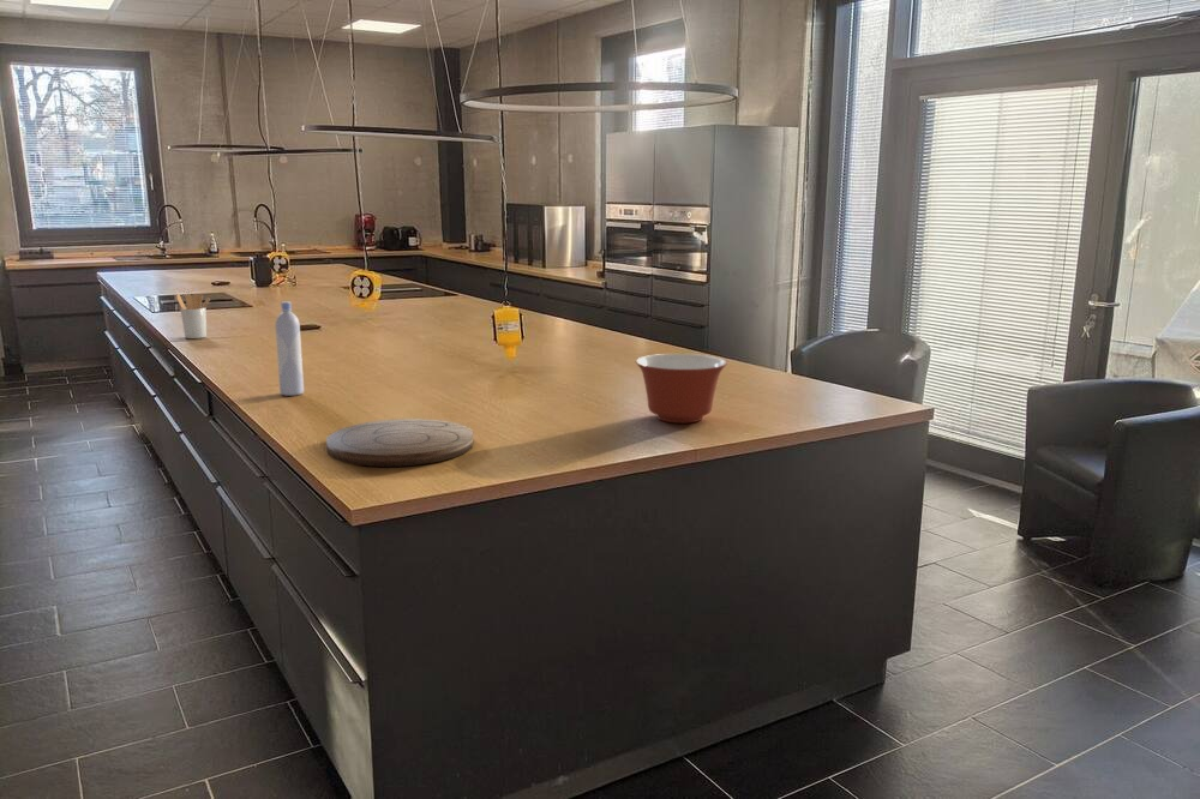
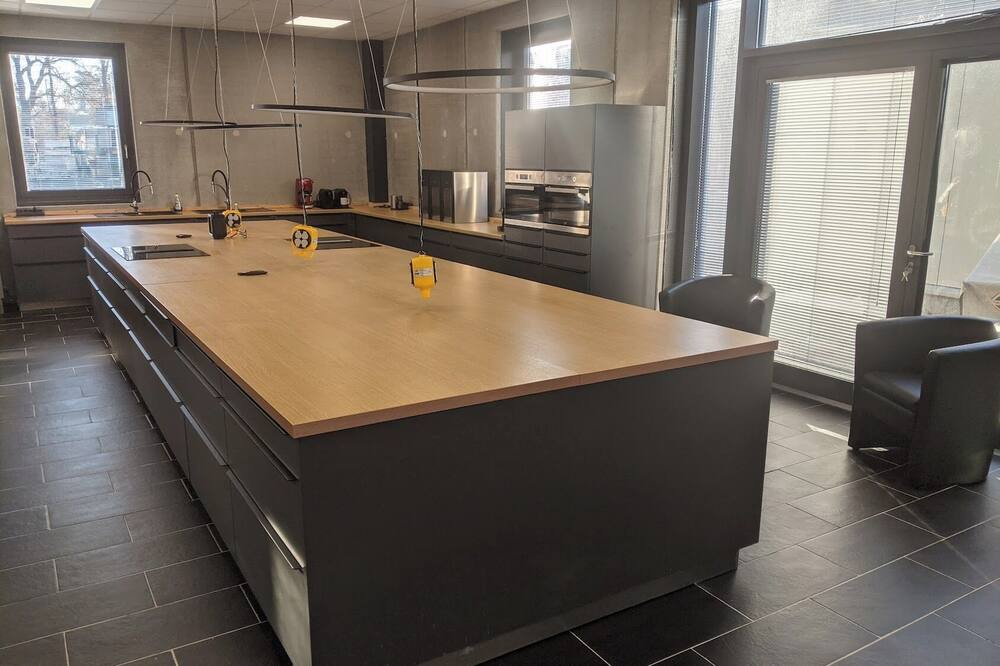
- utensil holder [175,293,211,340]
- mixing bowl [635,353,728,423]
- bottle [275,301,305,397]
- cutting board [325,417,475,468]
